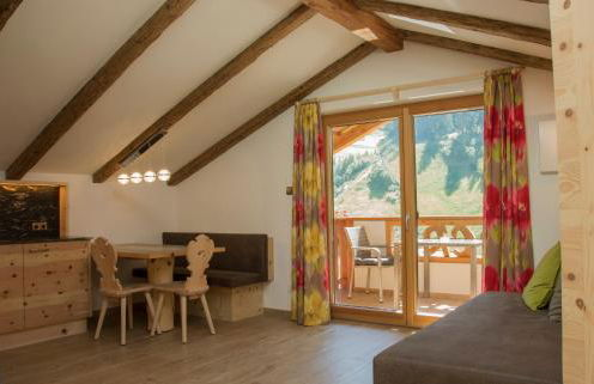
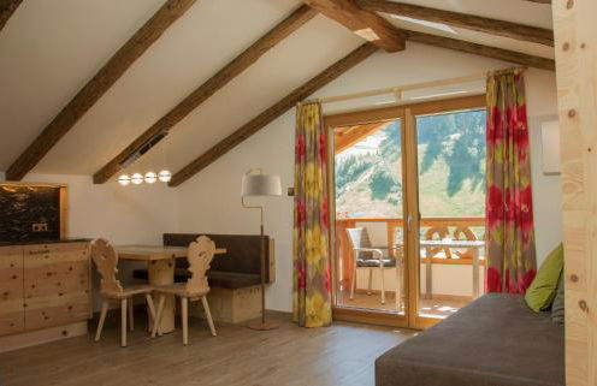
+ floor lamp [240,167,283,331]
